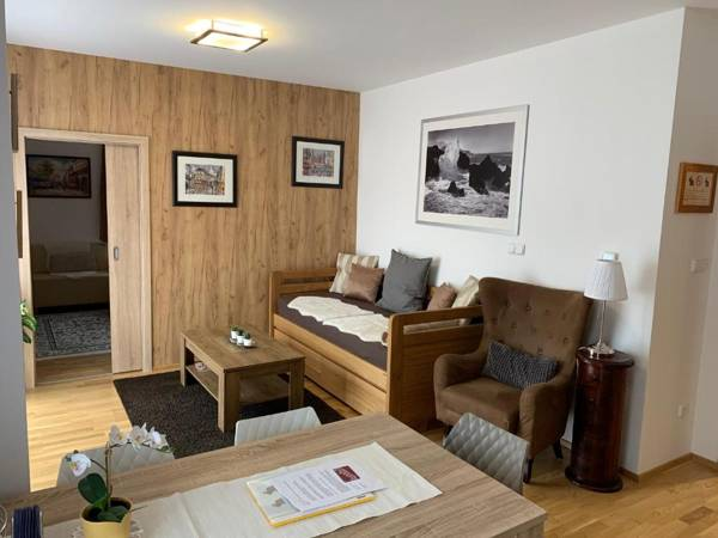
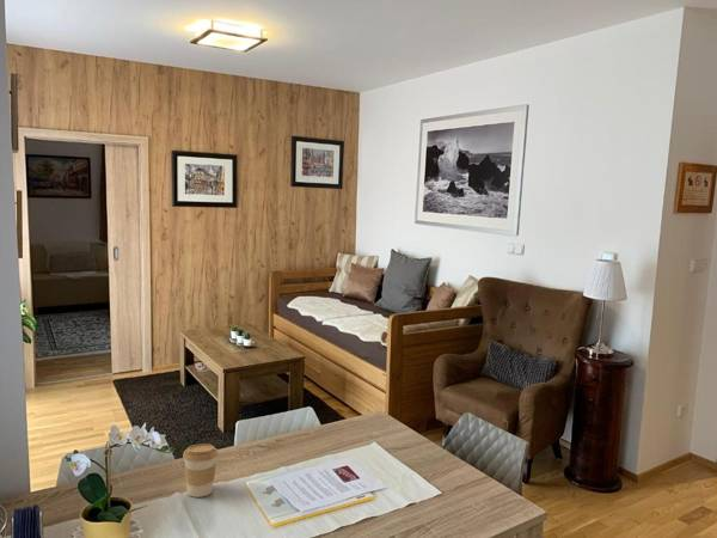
+ coffee cup [182,444,219,499]
